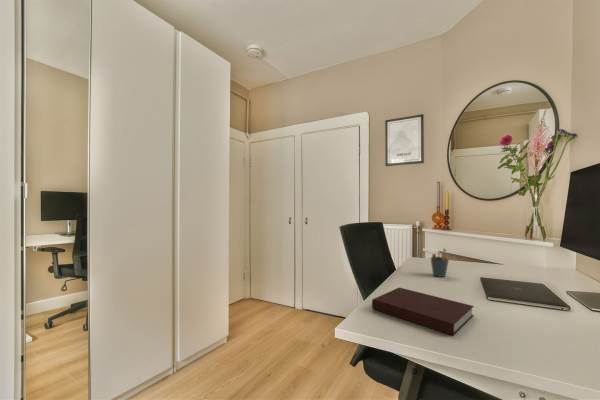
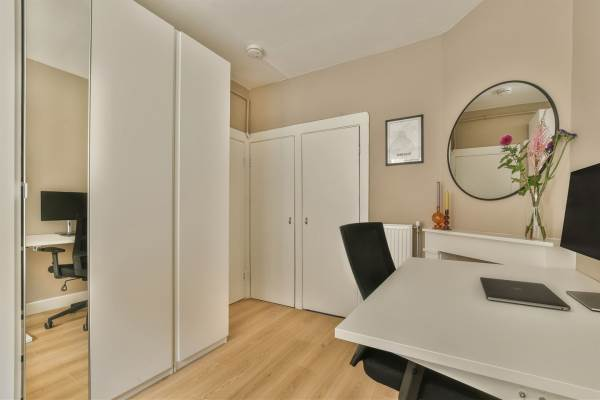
- pen holder [430,248,450,278]
- notebook [371,286,475,336]
